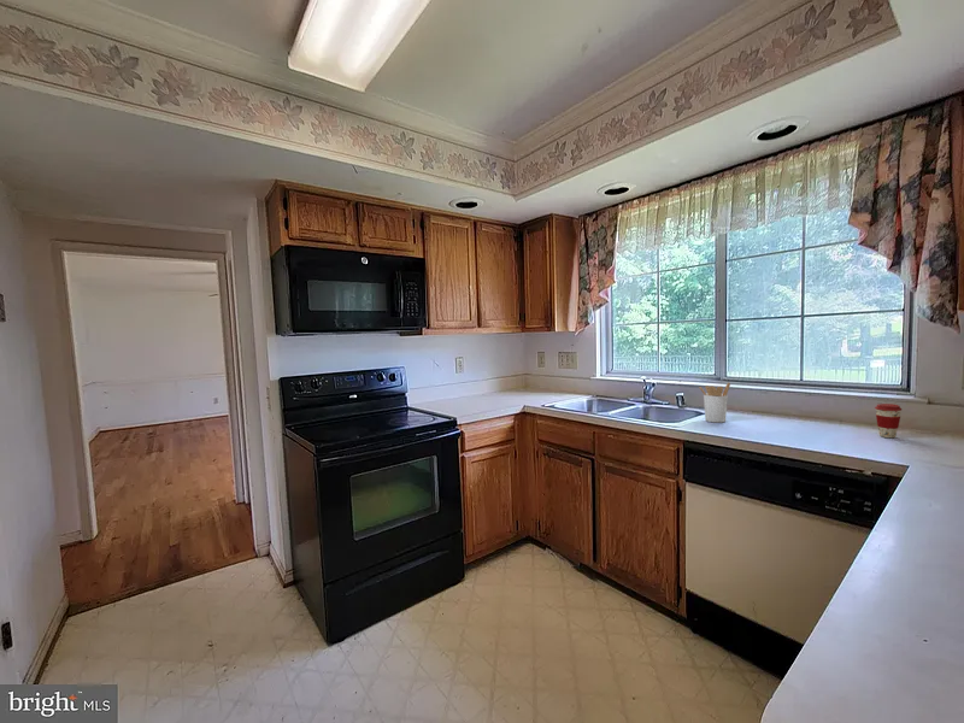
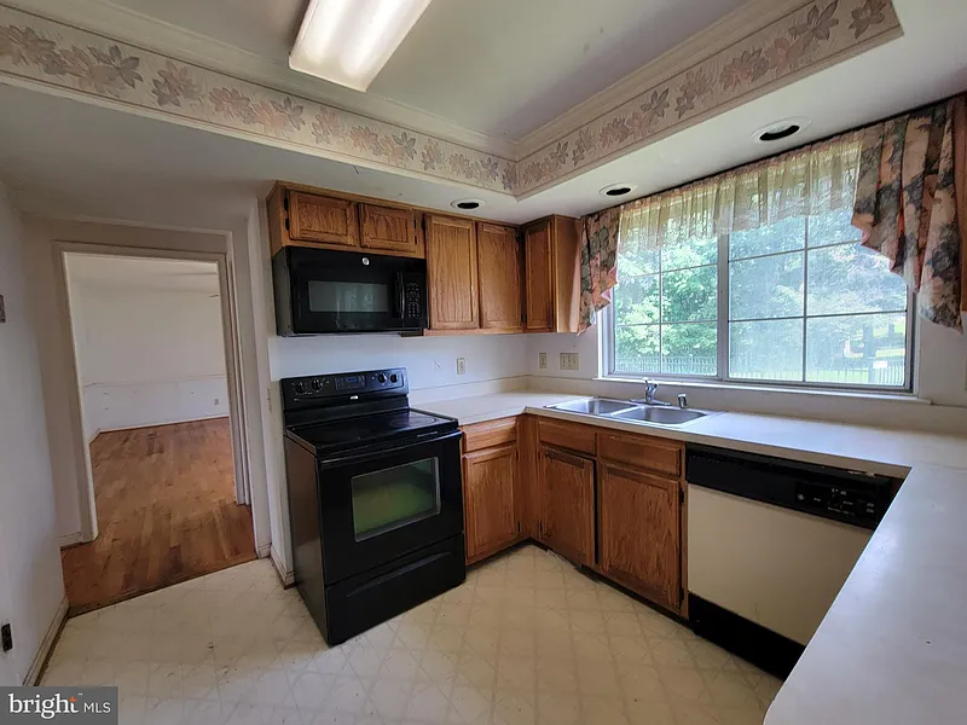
- coffee cup [874,402,903,439]
- utensil holder [699,381,731,424]
